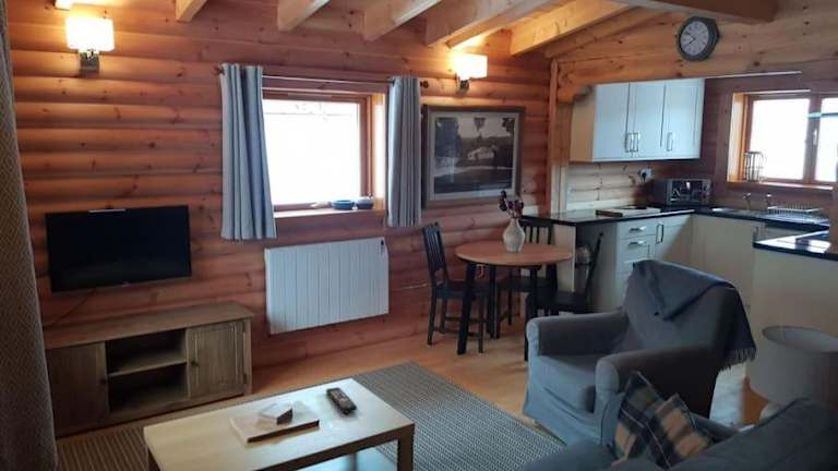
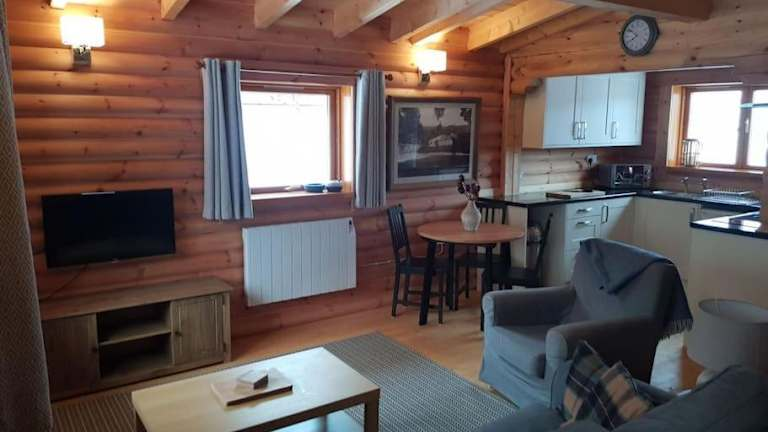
- remote control [325,386,358,414]
